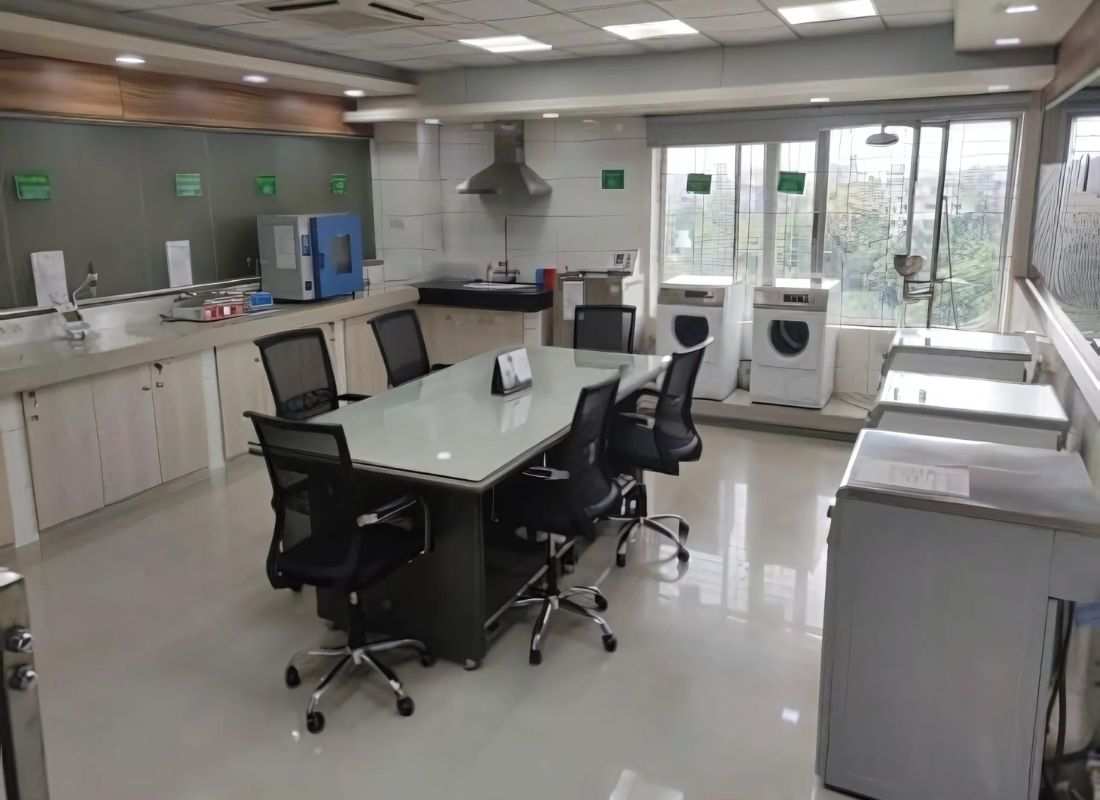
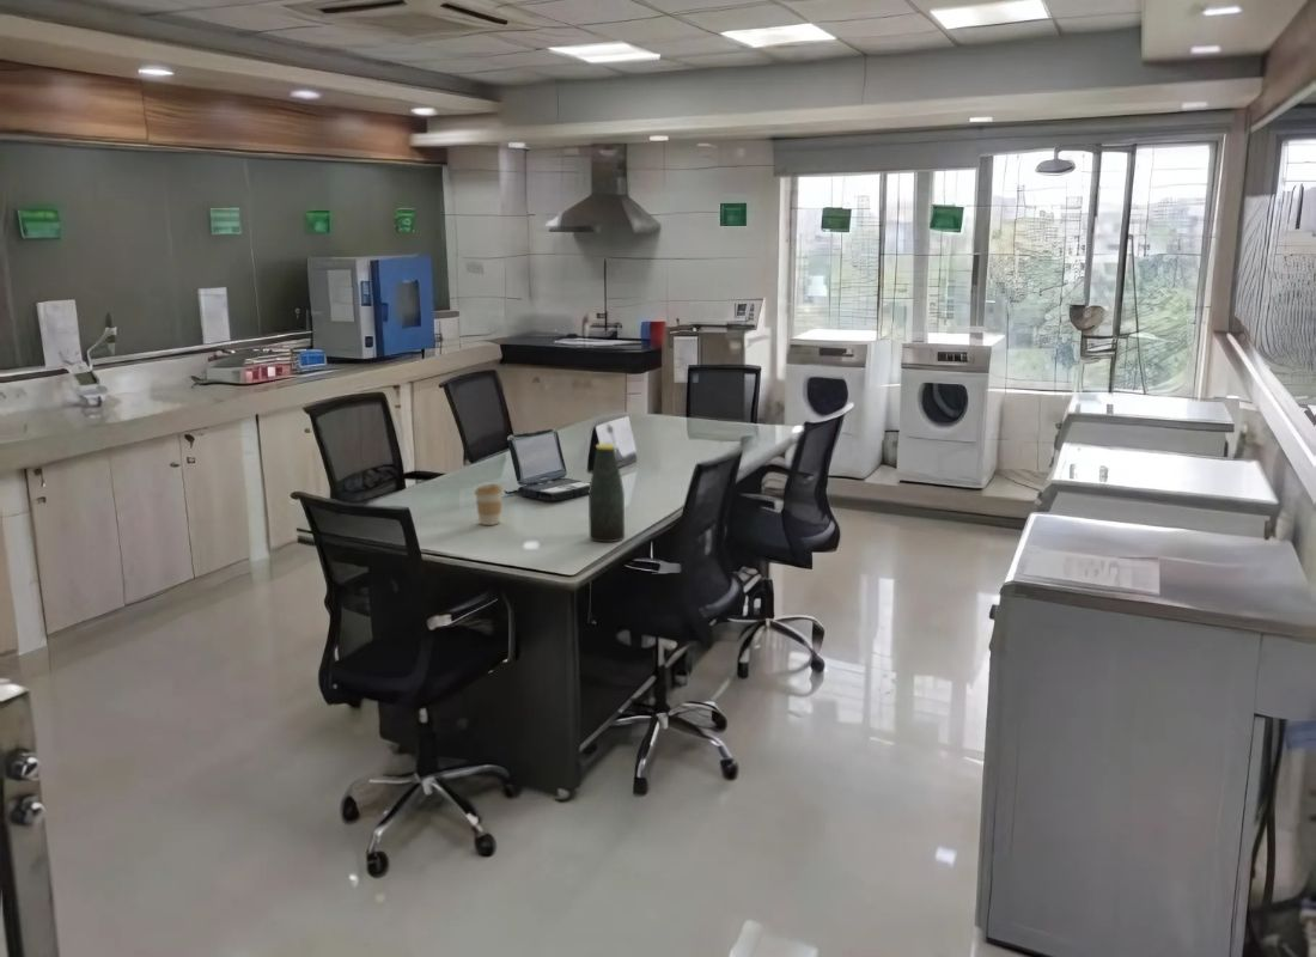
+ coffee cup [474,483,504,526]
+ bottle [587,443,626,543]
+ laptop [504,428,591,502]
